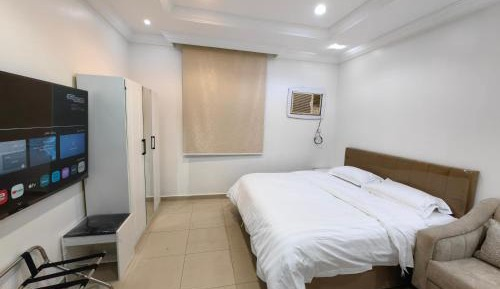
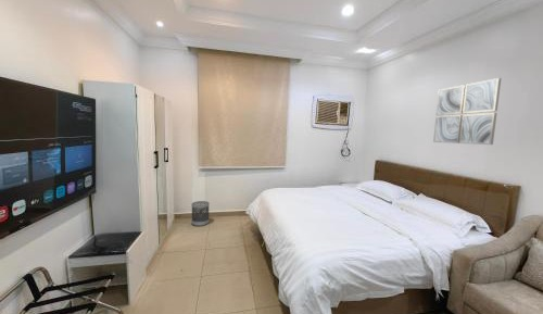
+ wastebasket [190,200,211,227]
+ wall art [432,77,502,146]
